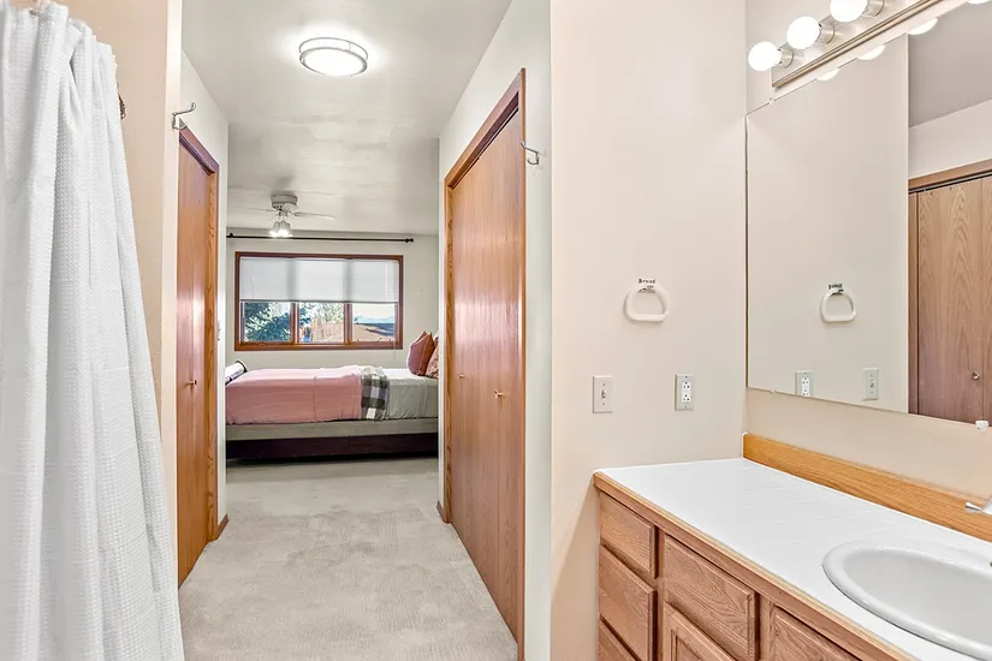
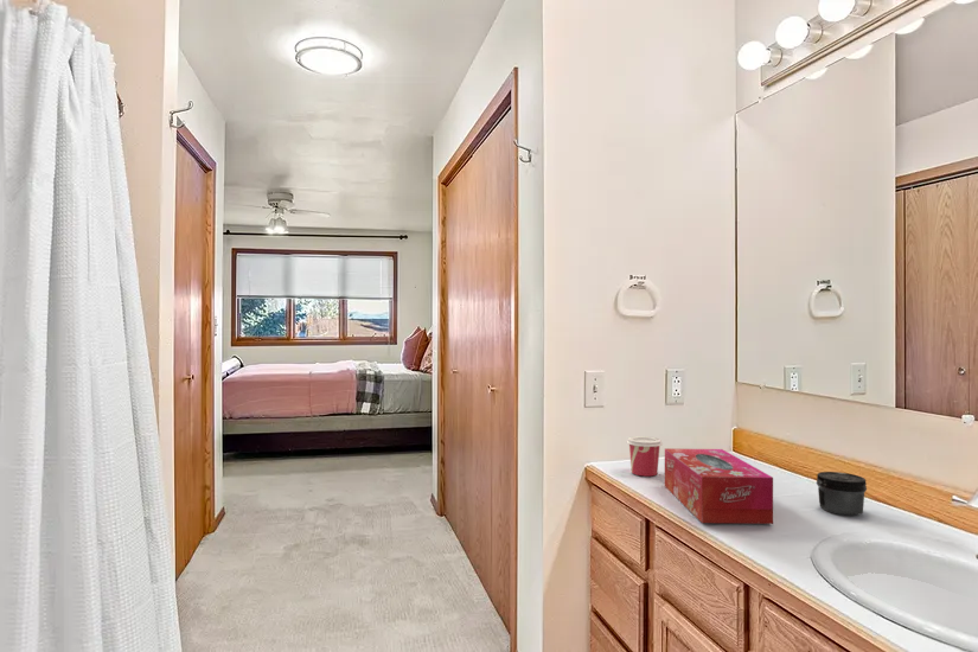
+ cup [626,435,664,478]
+ tissue box [664,447,774,525]
+ jar [816,471,868,517]
